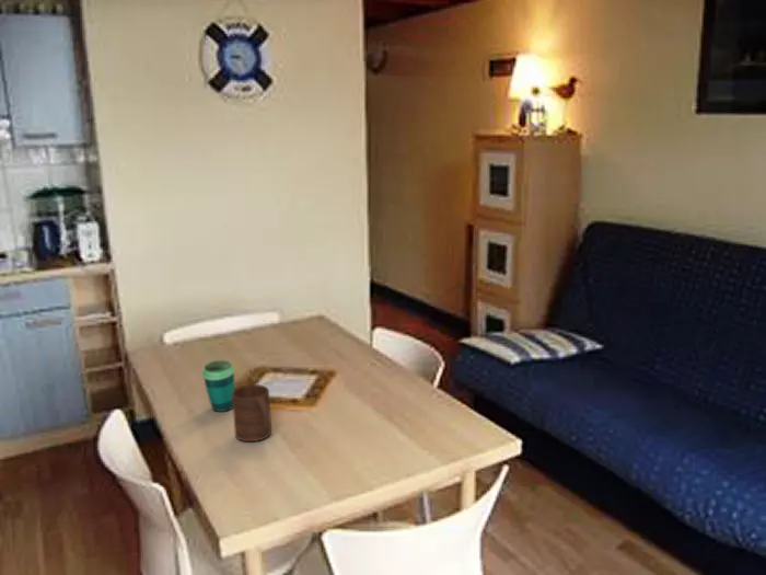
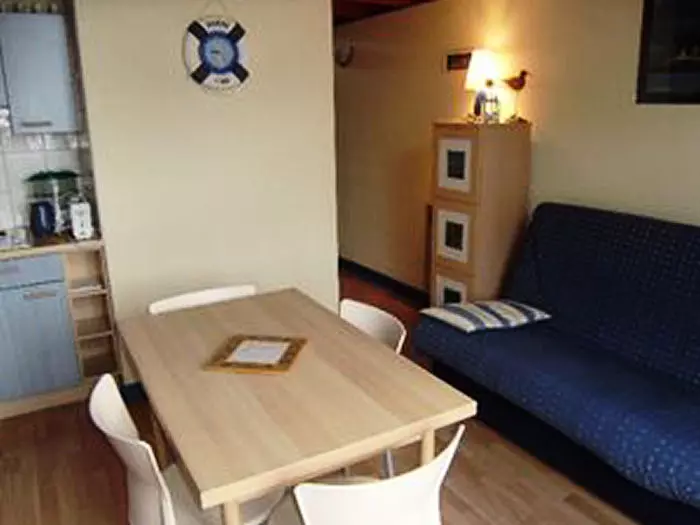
- cup [232,383,272,442]
- cup [201,359,236,413]
